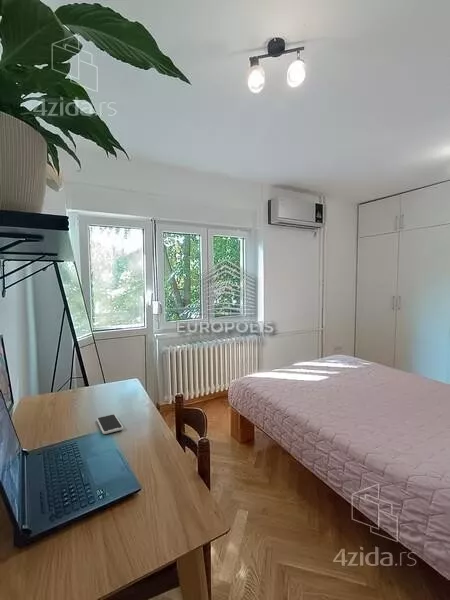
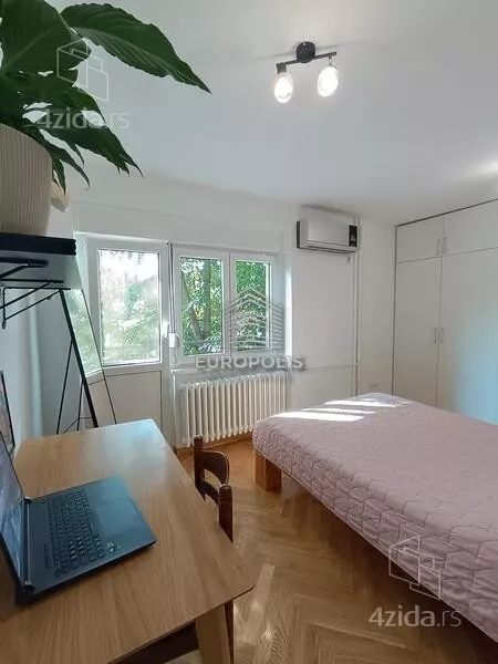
- smartphone [96,413,124,435]
